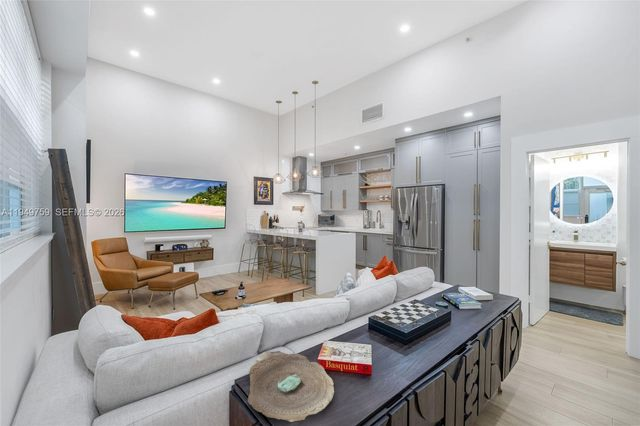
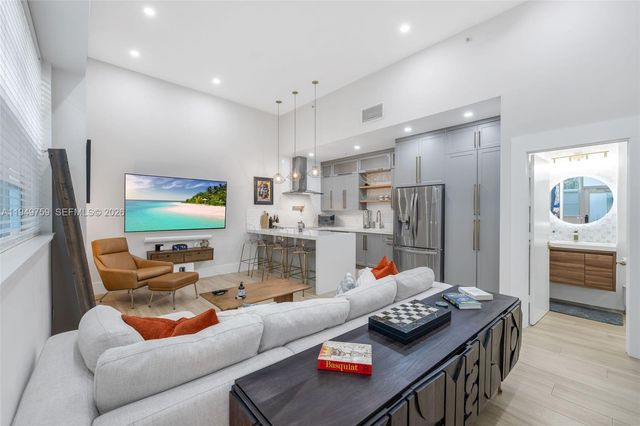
- decorative bowl [247,350,335,423]
